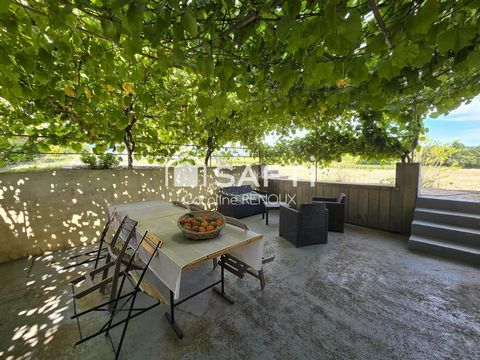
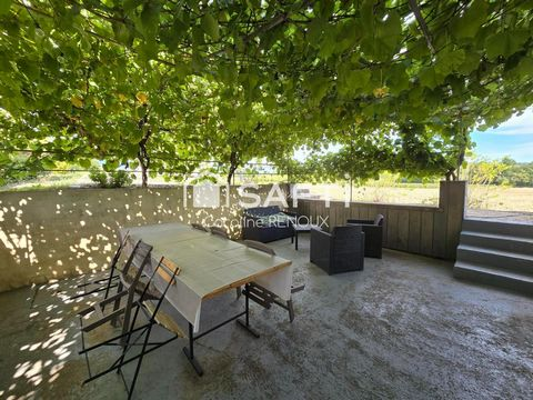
- fruit basket [176,210,227,241]
